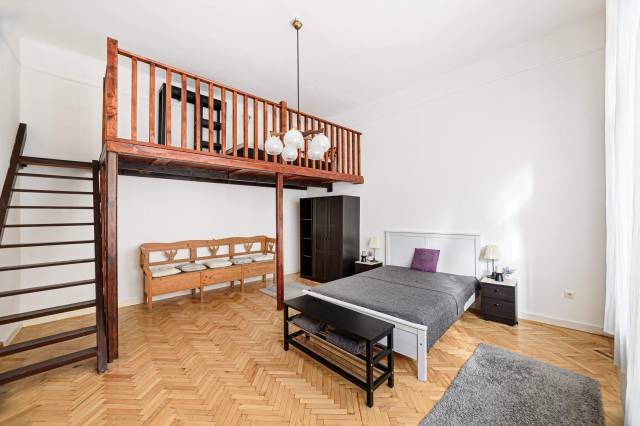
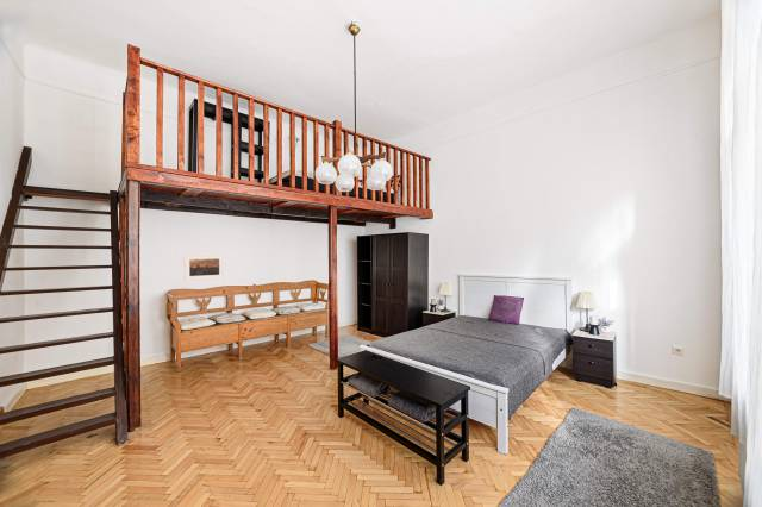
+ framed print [183,254,225,282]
